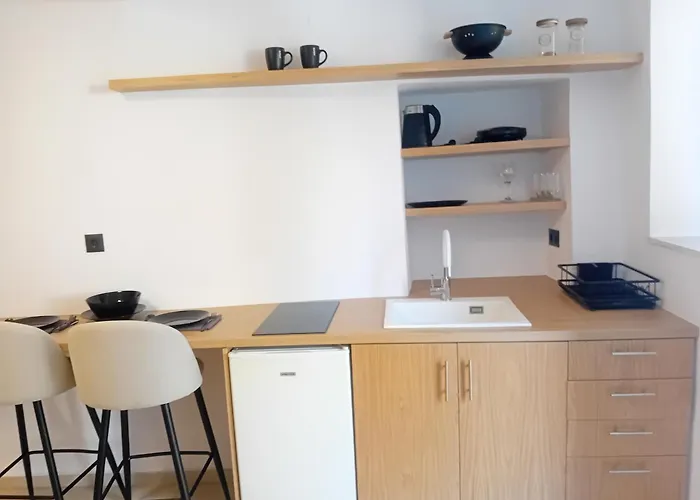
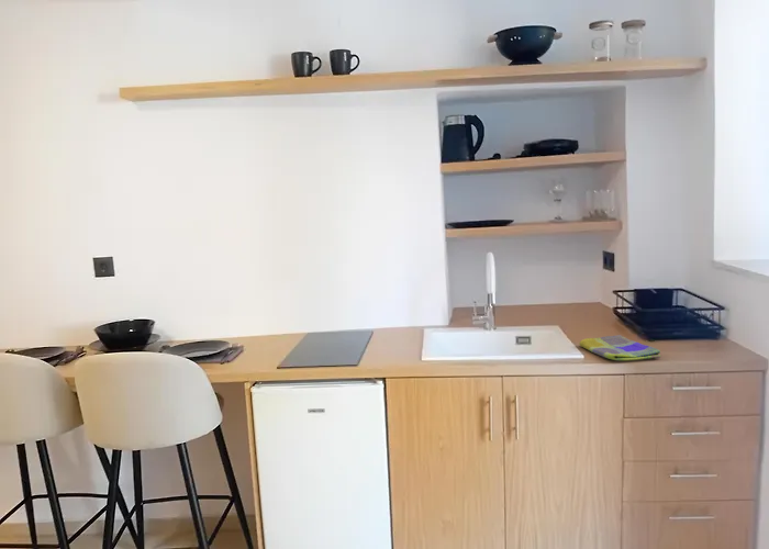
+ dish towel [578,334,662,361]
